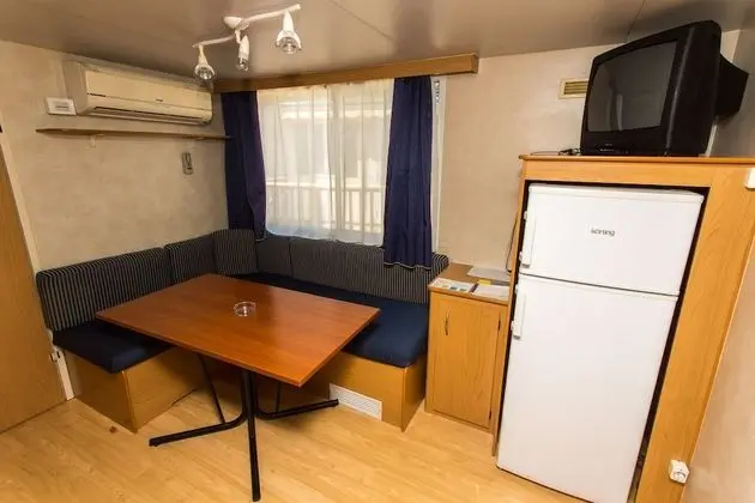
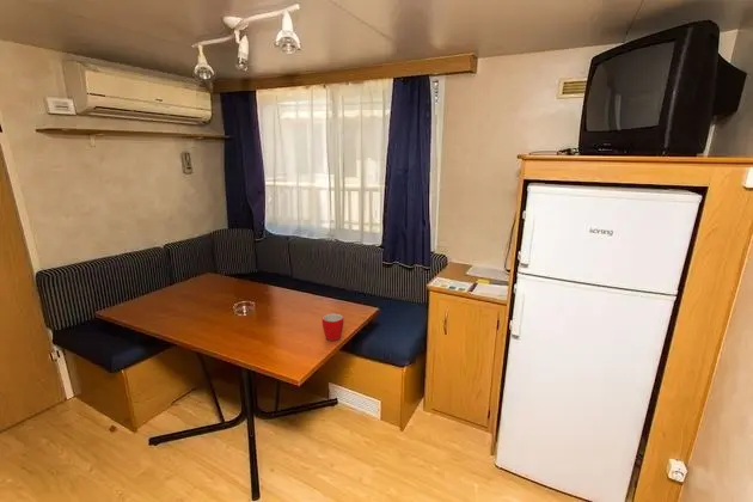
+ mug [322,312,344,342]
